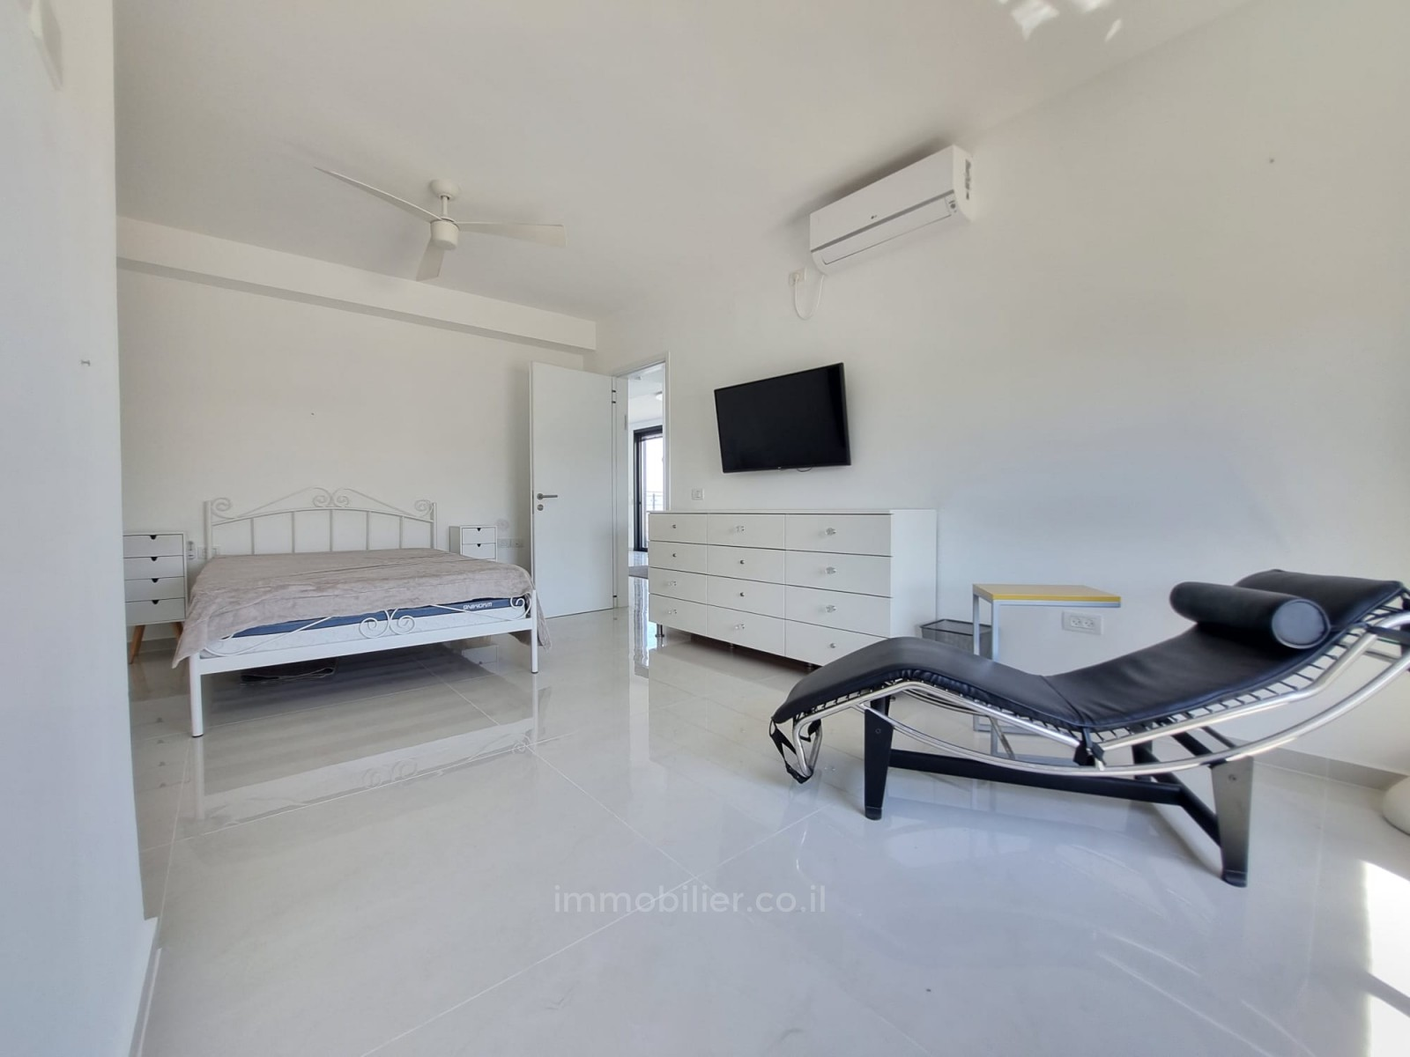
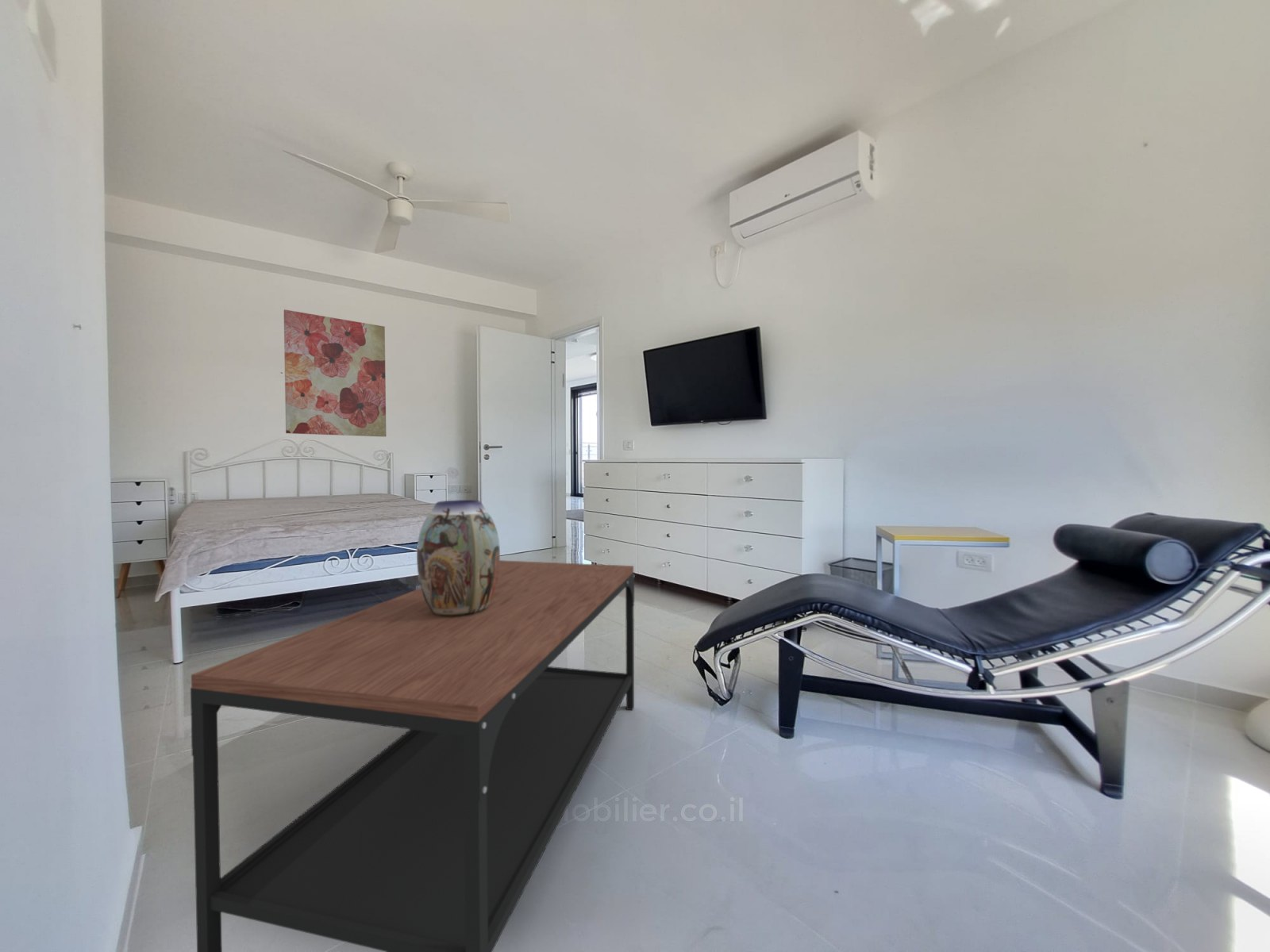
+ wall art [283,309,387,437]
+ vase [416,499,501,617]
+ coffee table [190,559,635,952]
